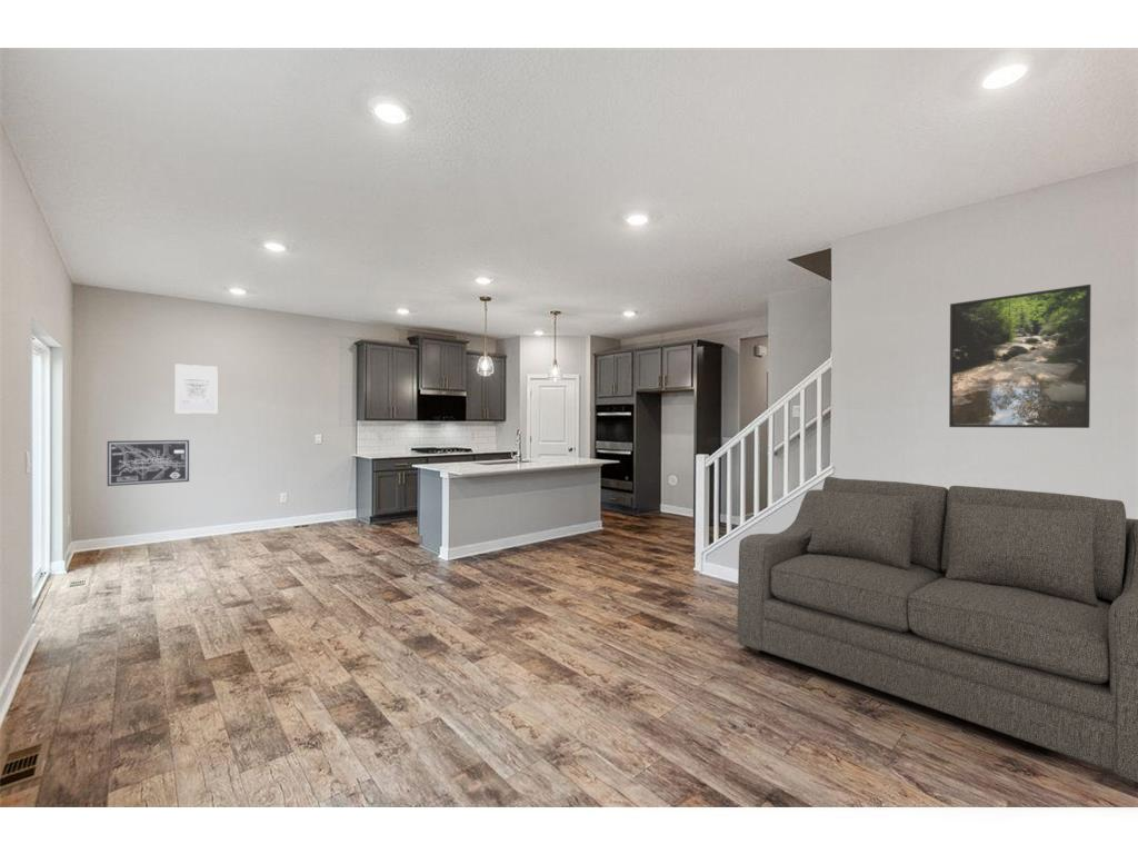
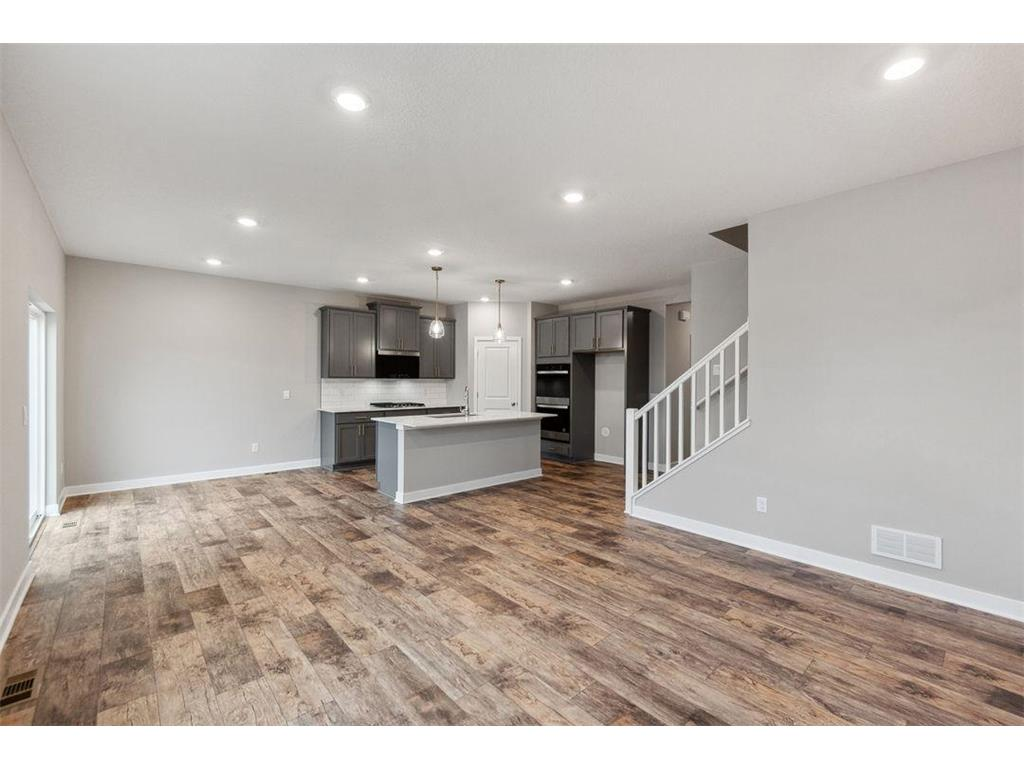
- sofa [736,476,1138,791]
- wall art [174,363,219,415]
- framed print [948,284,1092,429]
- wall art [107,439,190,487]
